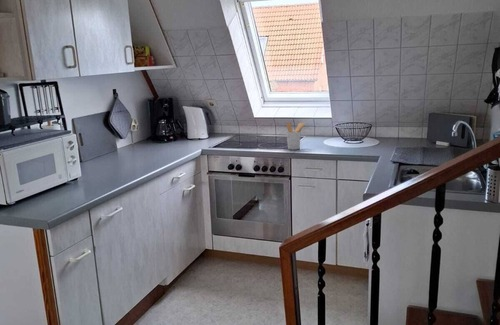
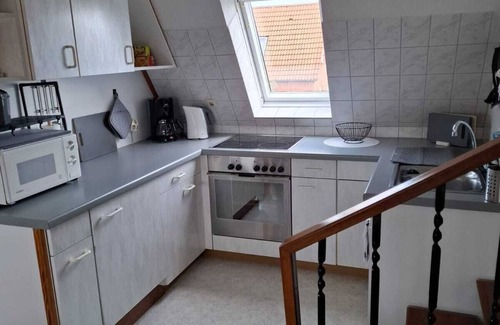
- utensil holder [285,121,306,151]
